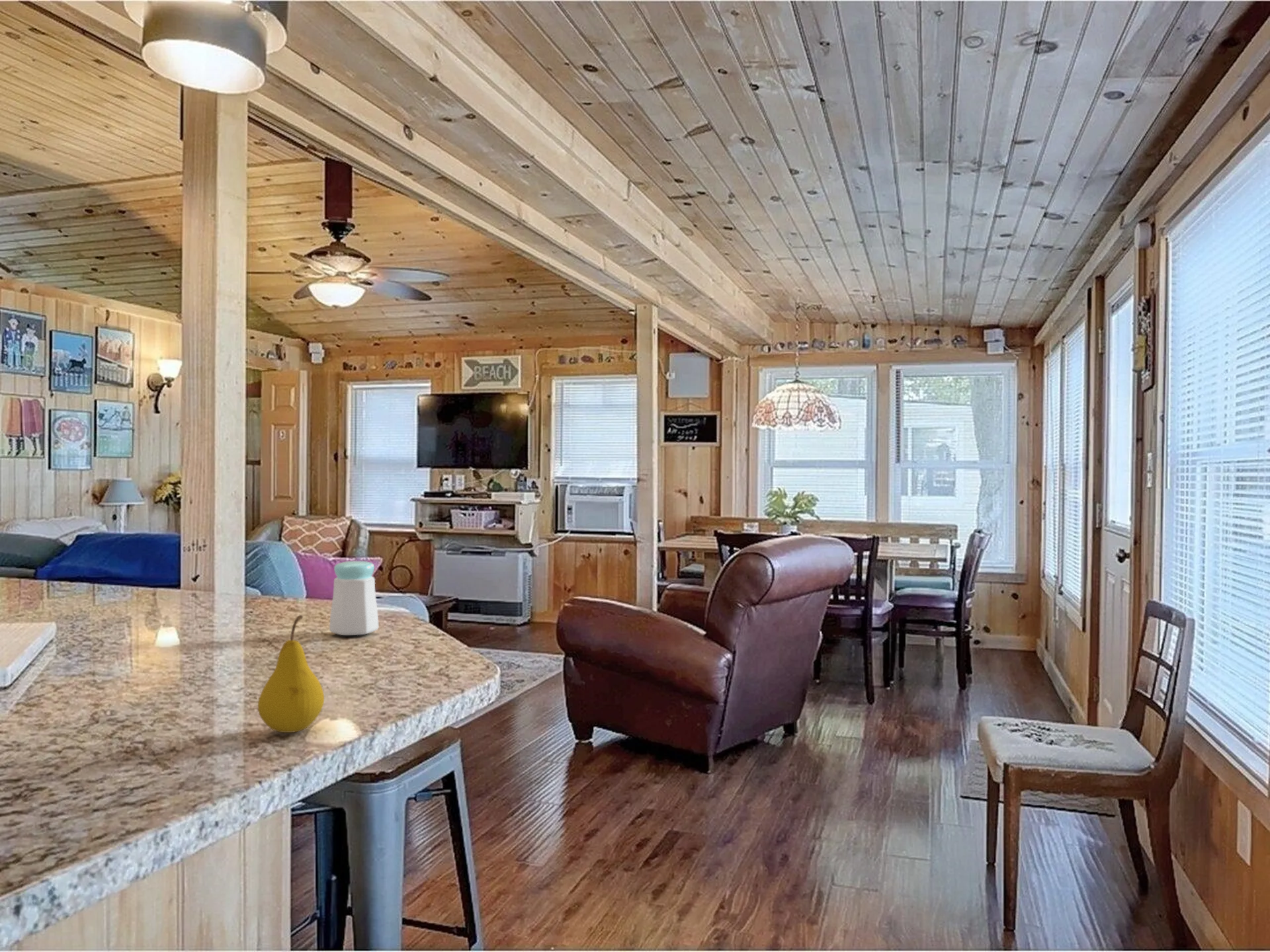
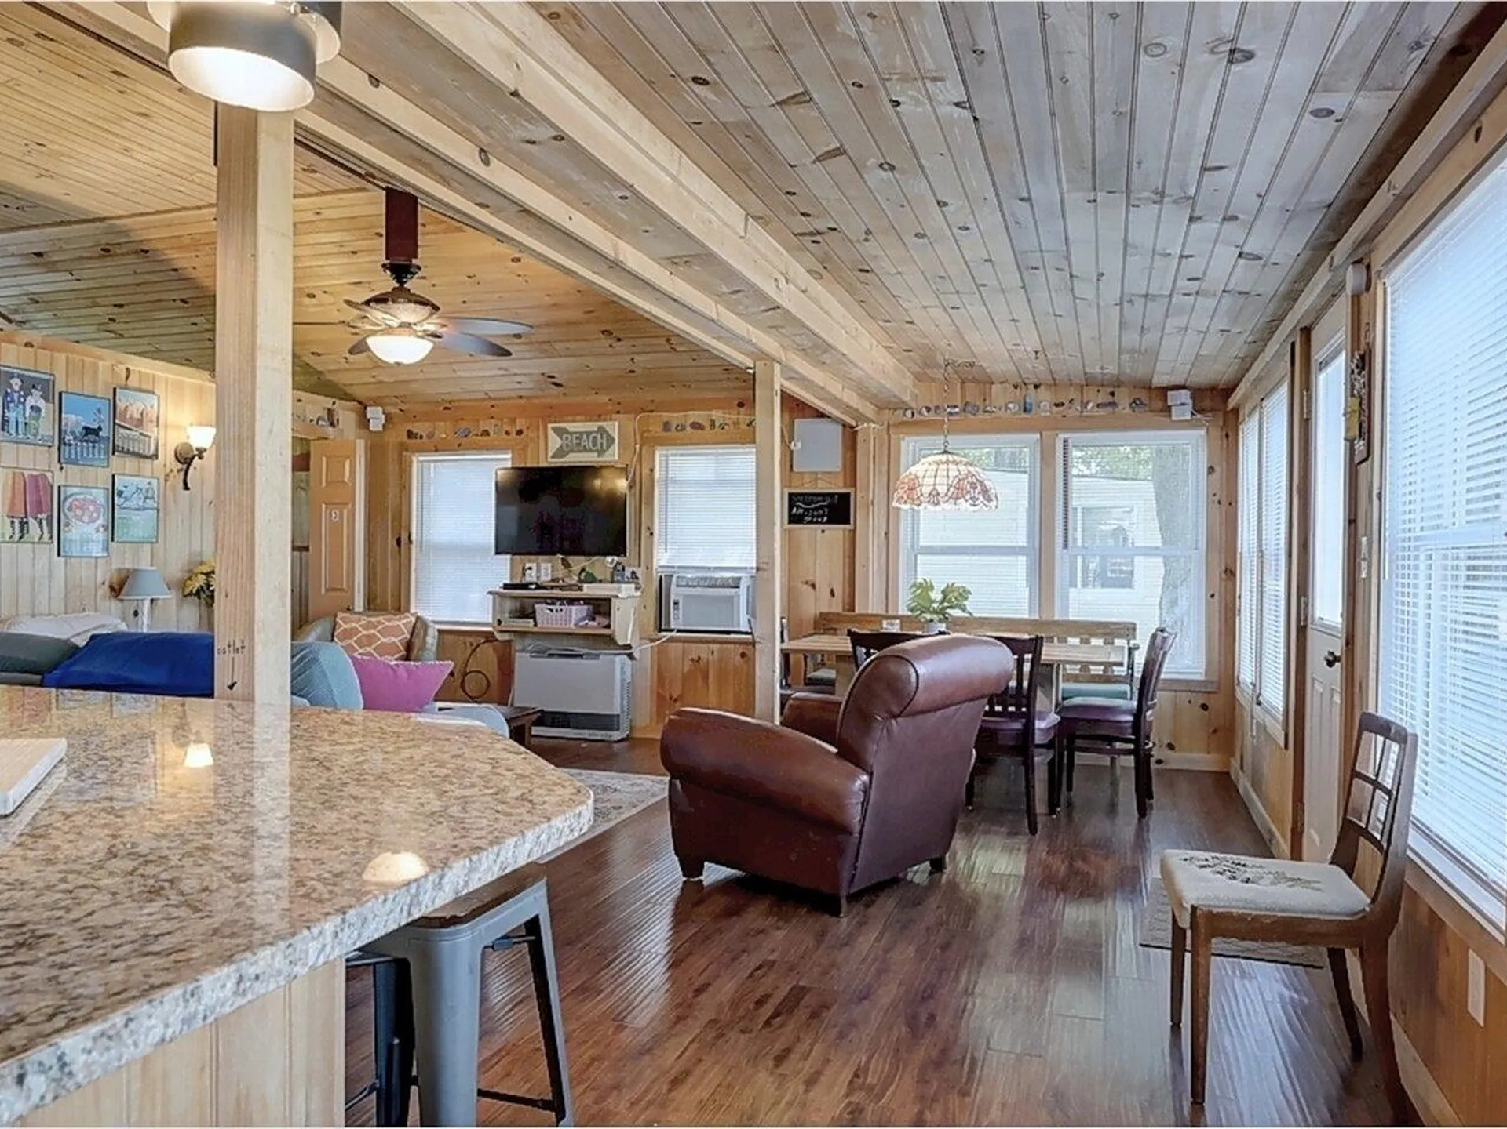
- fruit [257,614,325,733]
- salt shaker [329,561,379,636]
